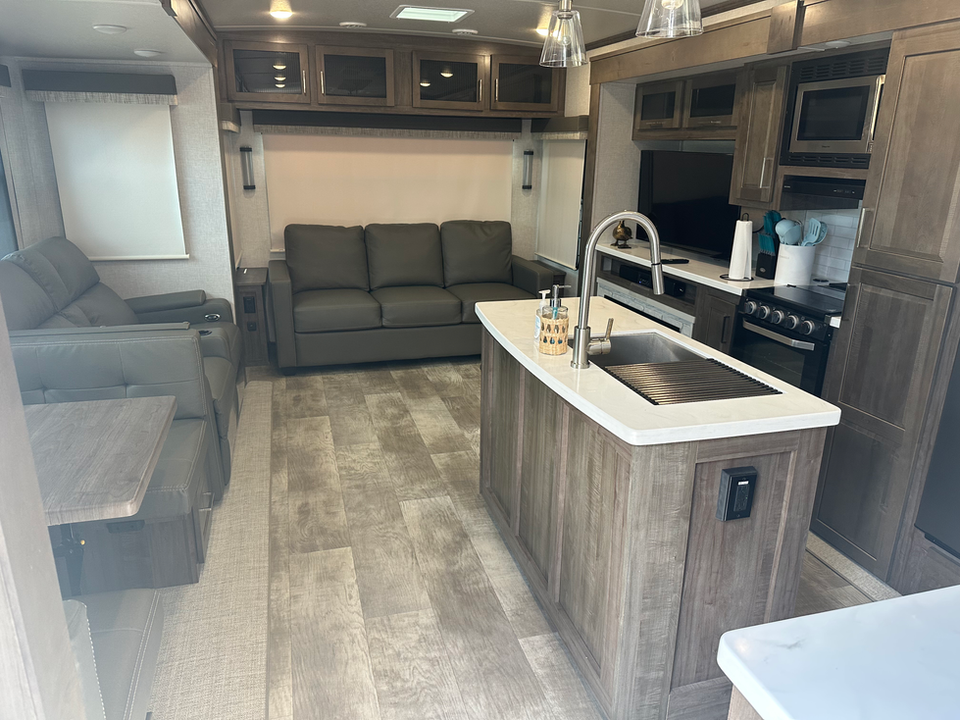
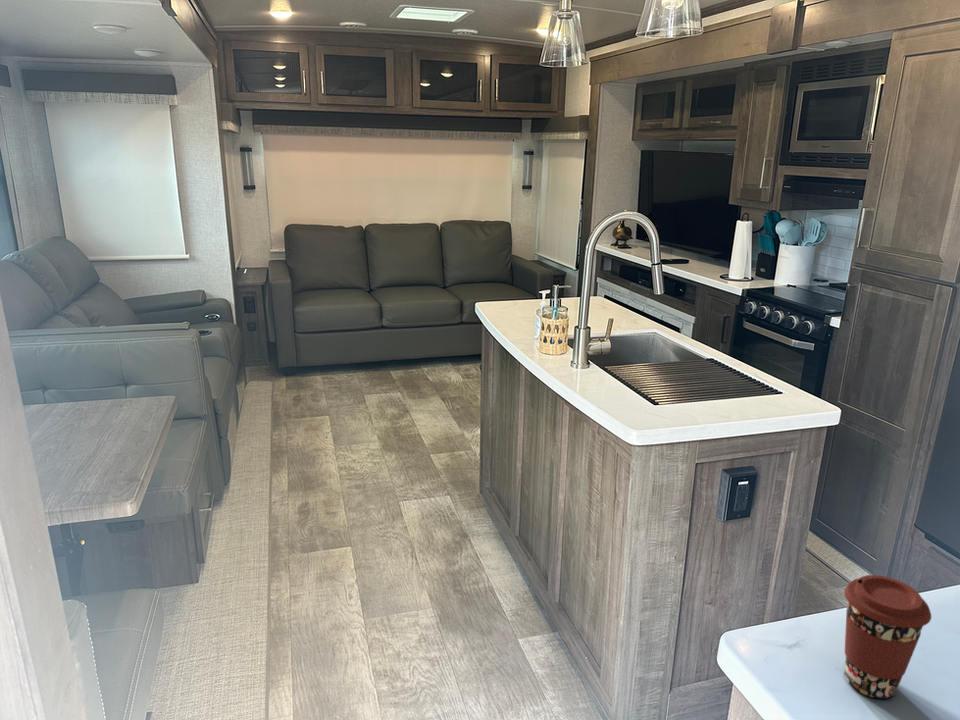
+ coffee cup [843,574,932,700]
